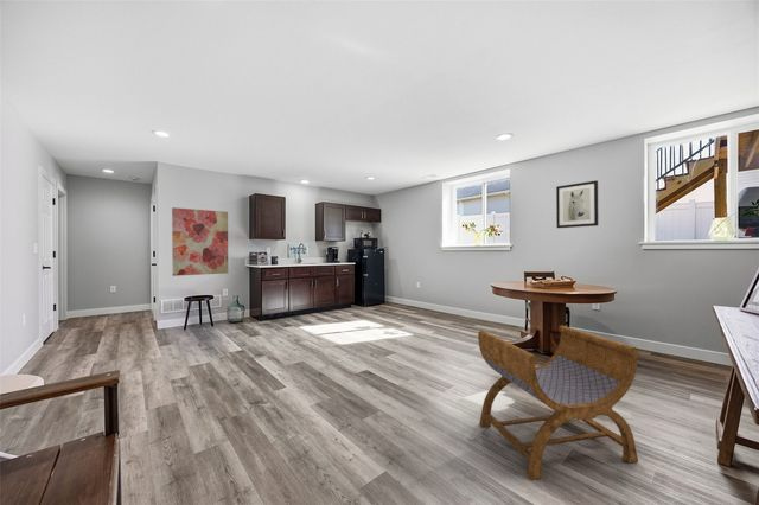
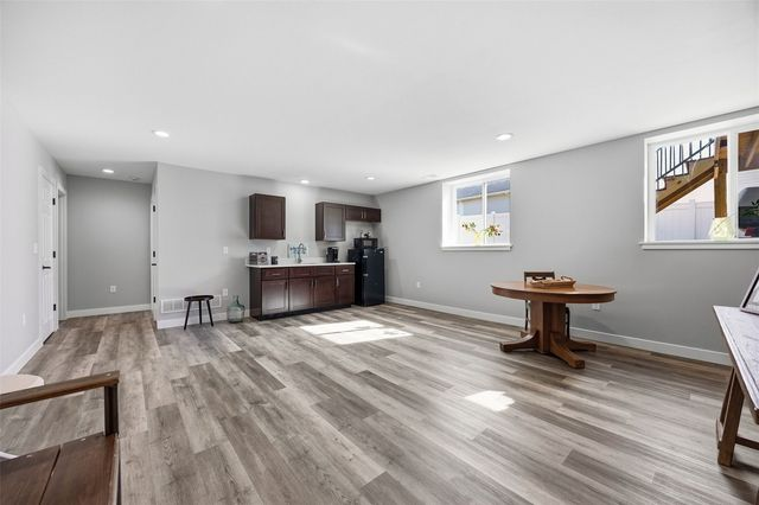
- stool [477,325,639,481]
- wall art [555,179,599,229]
- wall art [171,206,229,277]
